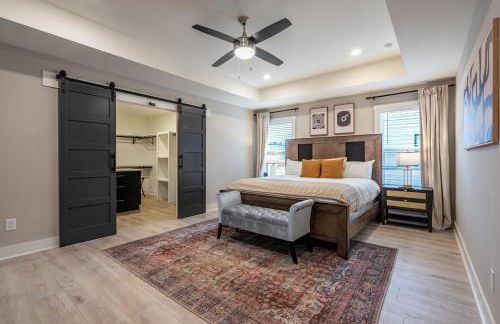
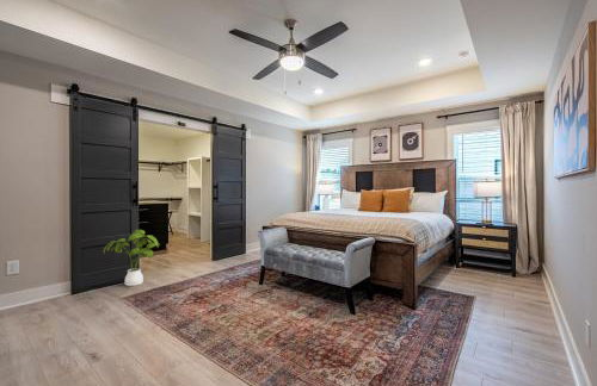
+ house plant [103,229,161,287]
